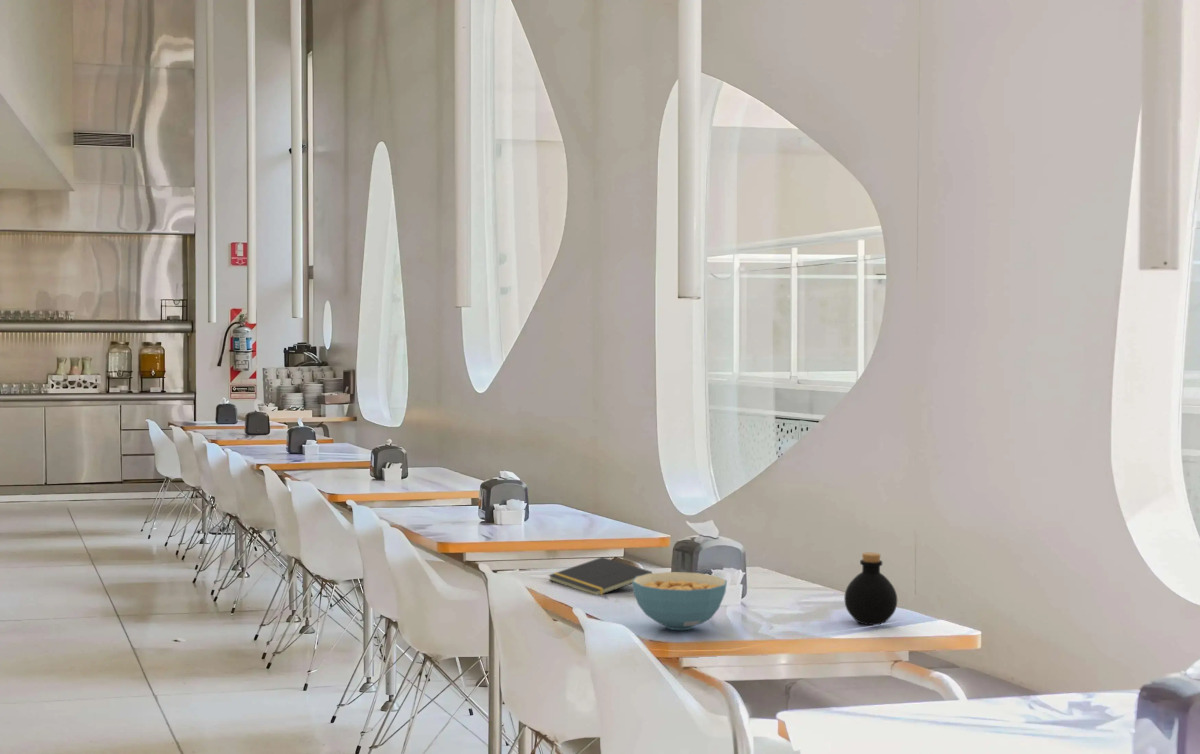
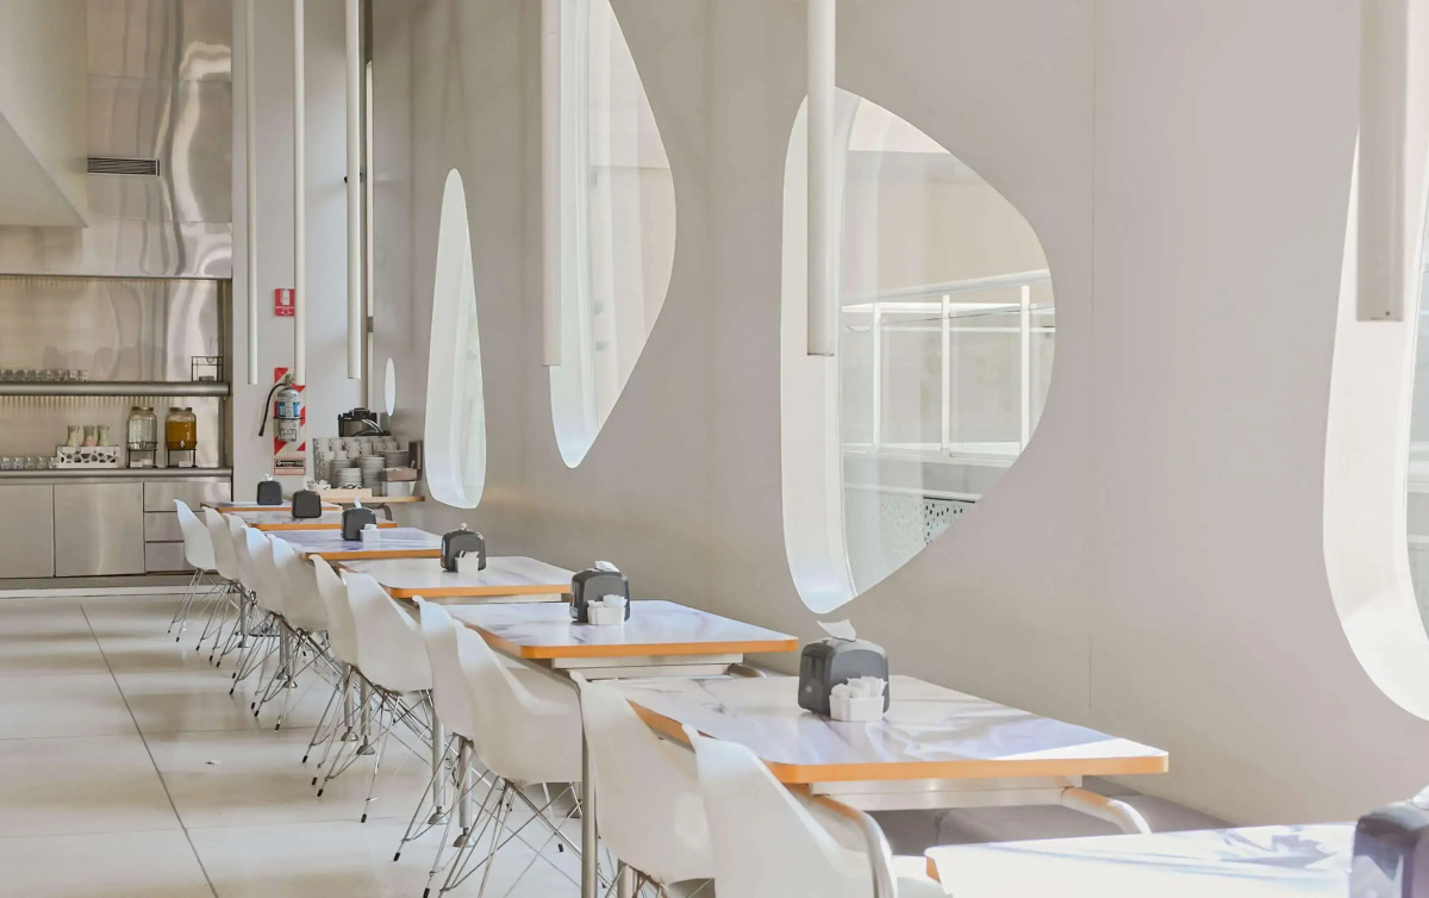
- bottle [843,552,898,626]
- cereal bowl [632,571,728,631]
- notepad [548,556,653,596]
